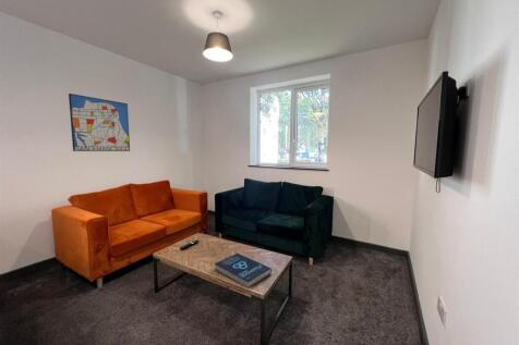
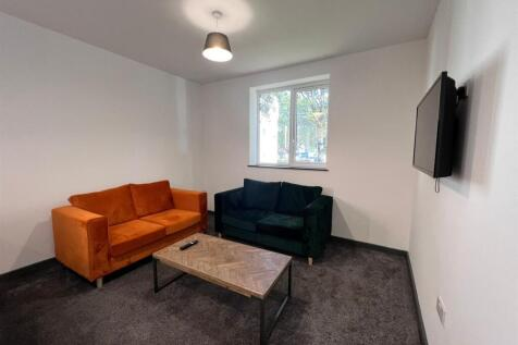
- wall art [68,93,131,152]
- book [214,252,273,289]
